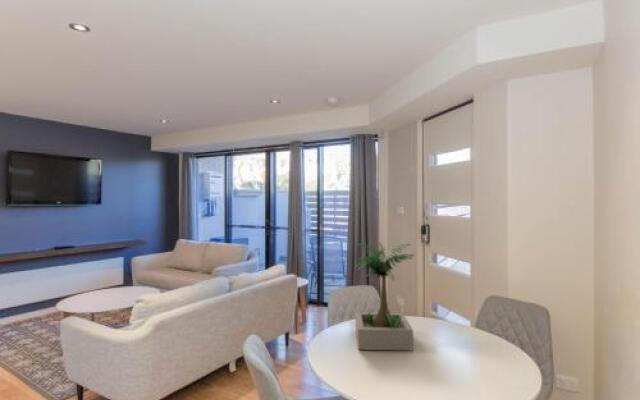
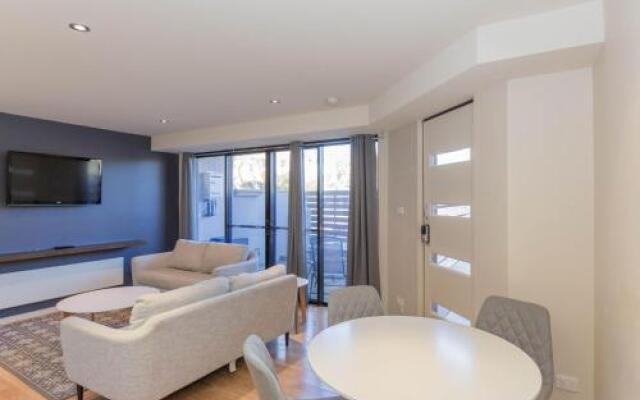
- potted plant [355,241,417,352]
